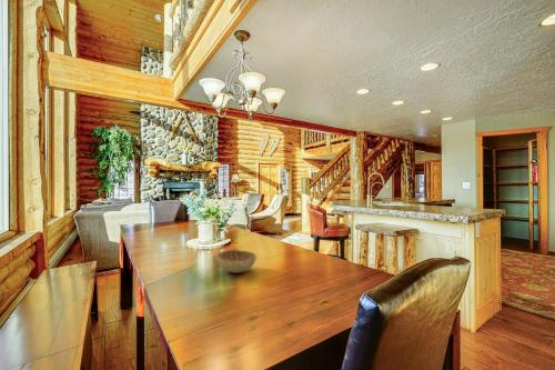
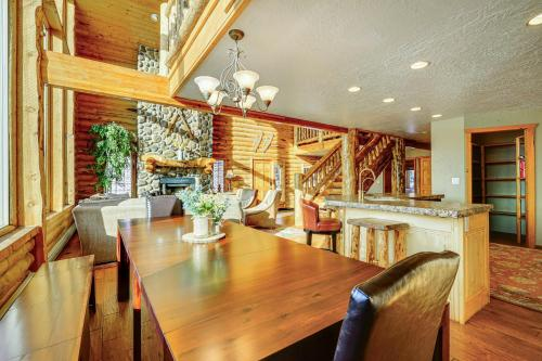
- decorative bowl [215,249,258,274]
